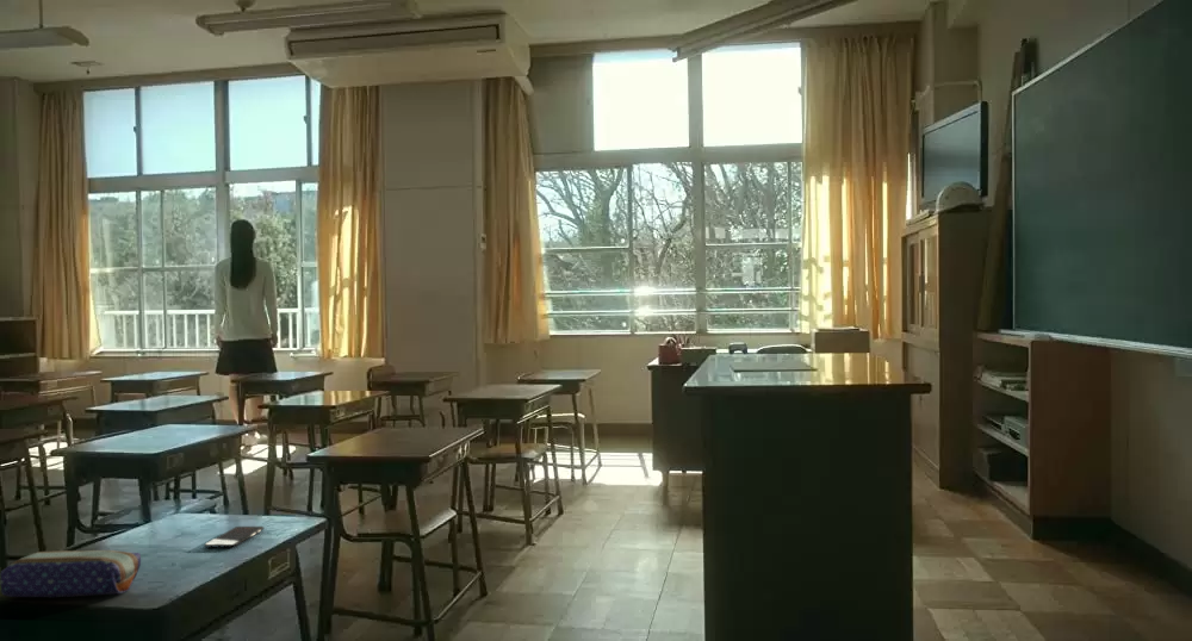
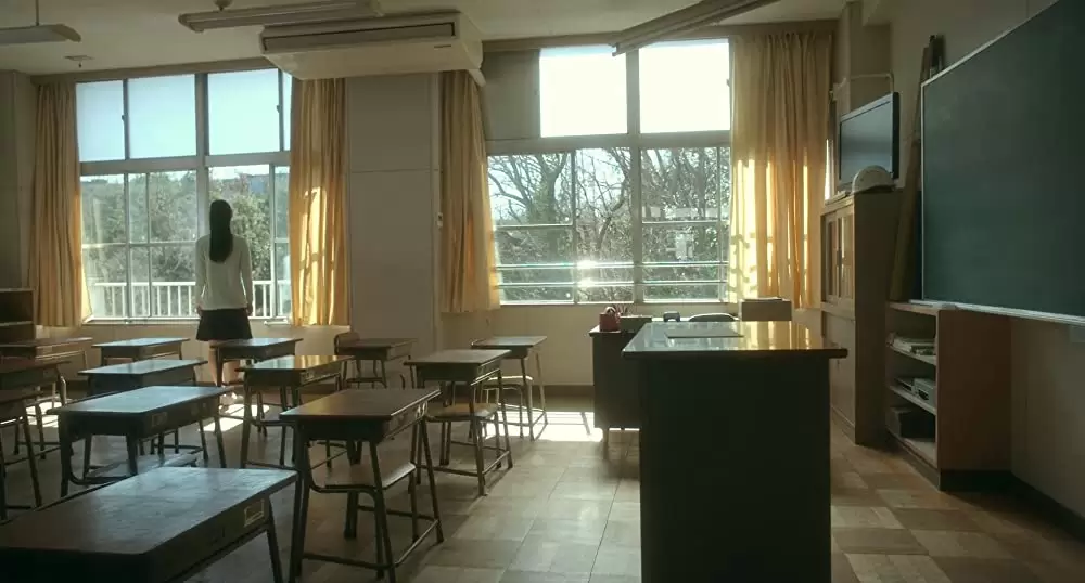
- pencil case [0,549,142,598]
- smartphone [203,525,265,548]
